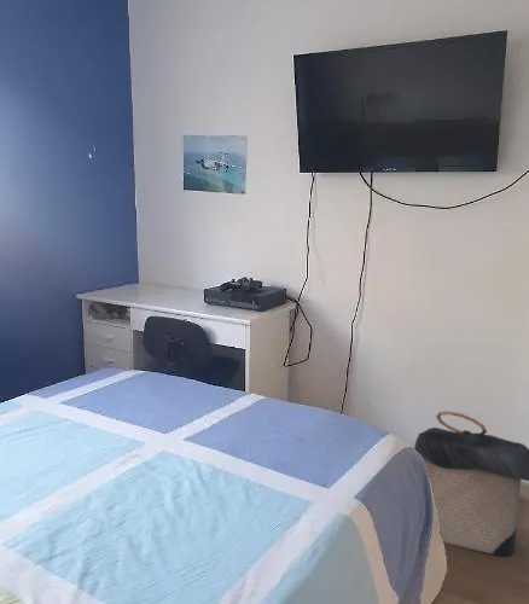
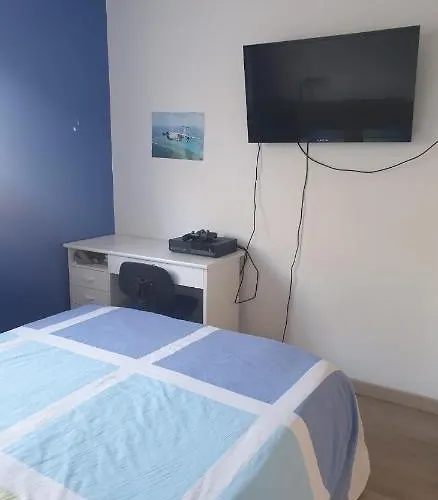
- laundry hamper [413,410,529,557]
